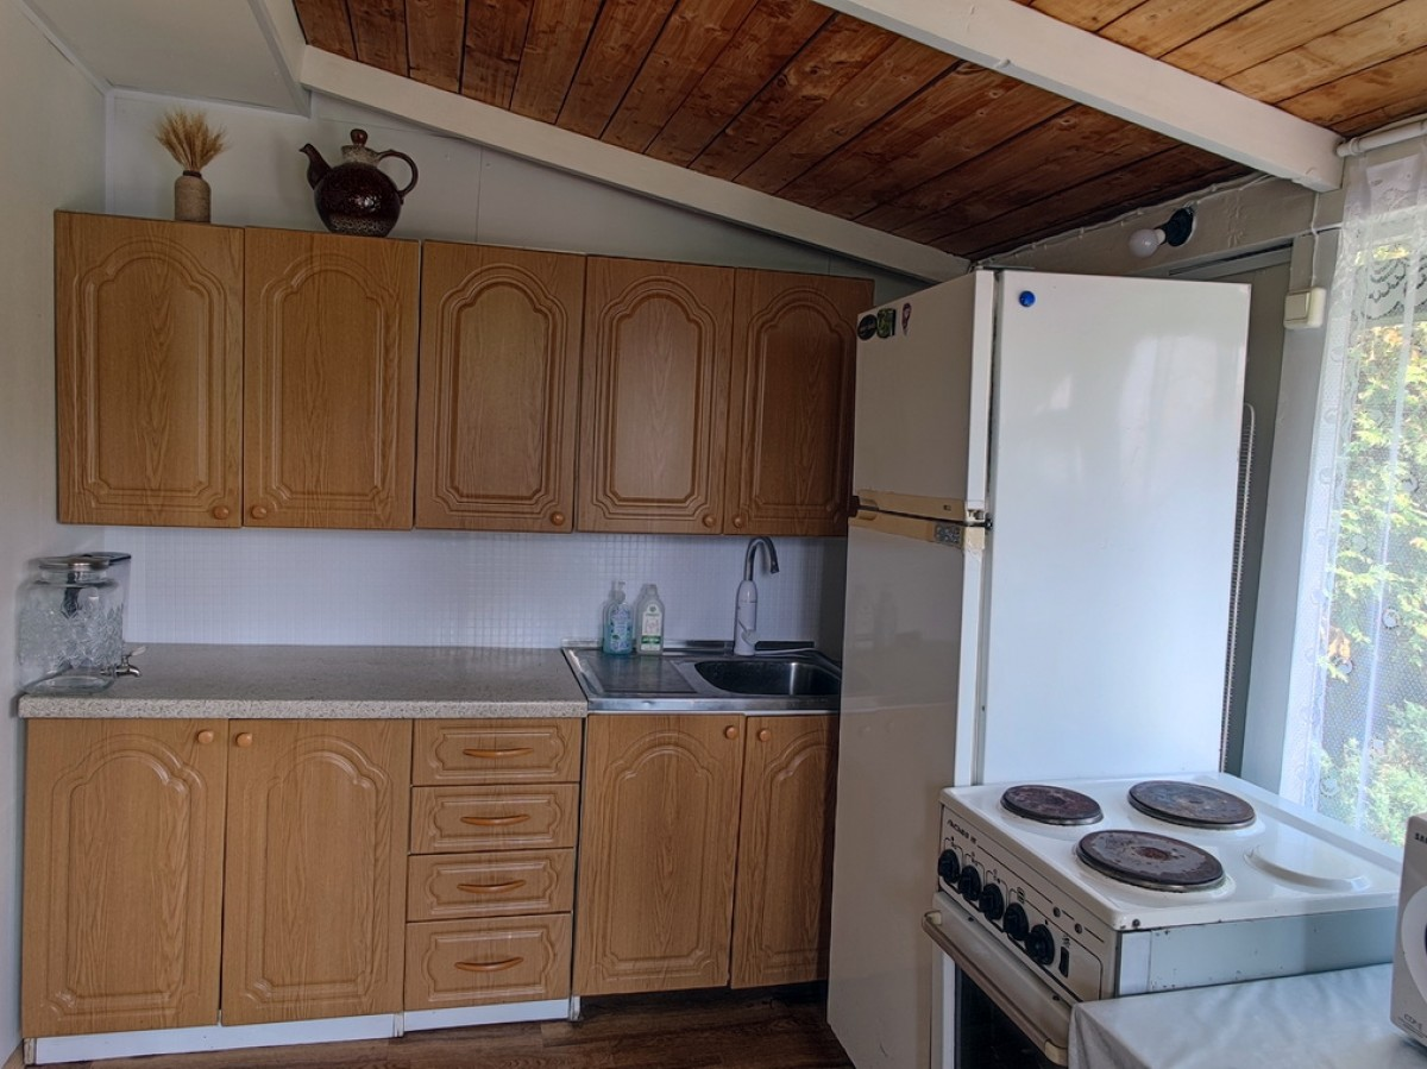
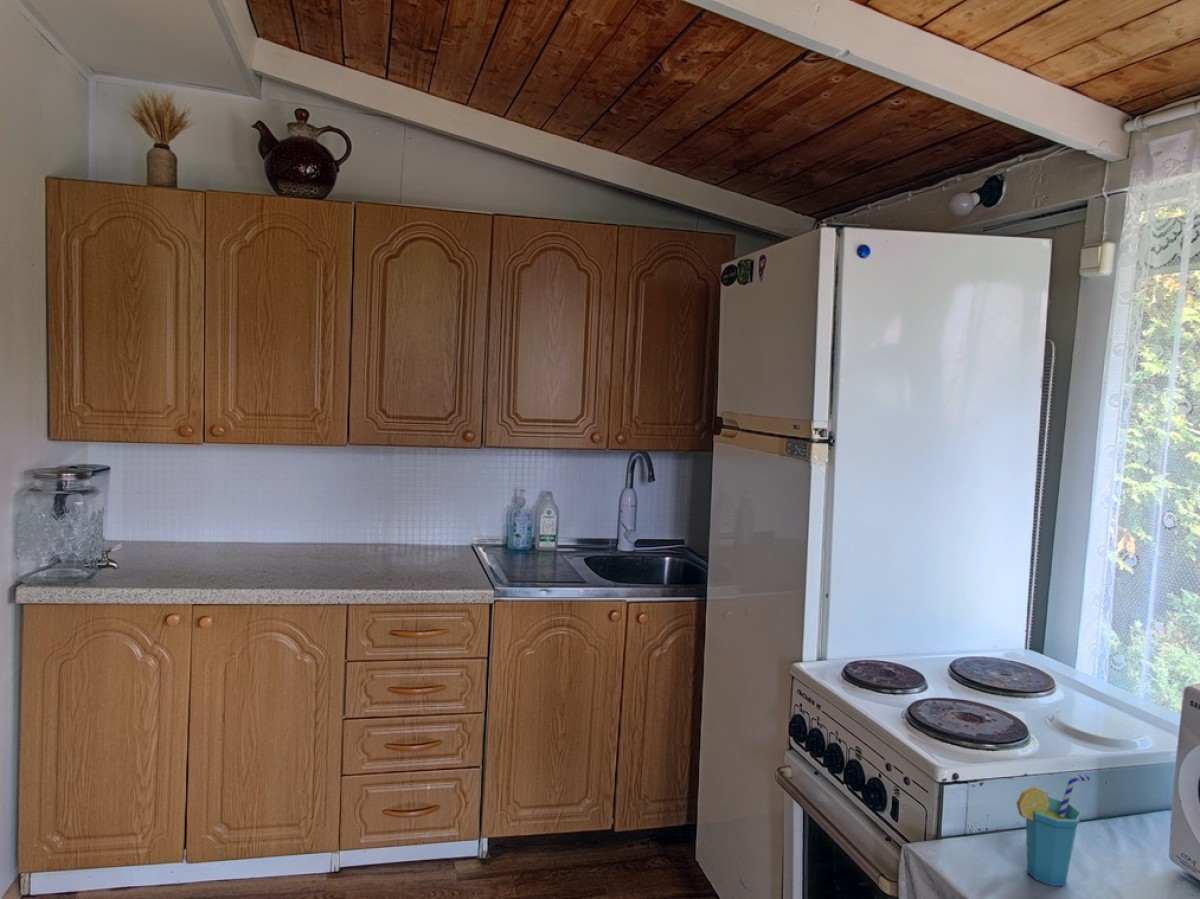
+ cup [1015,774,1091,887]
